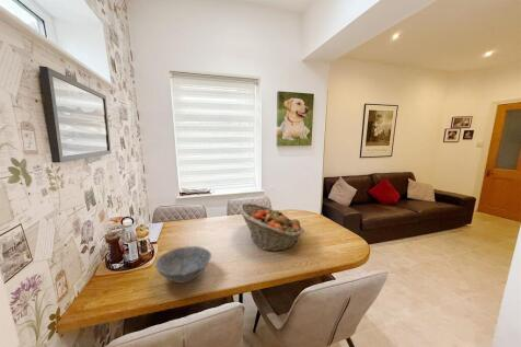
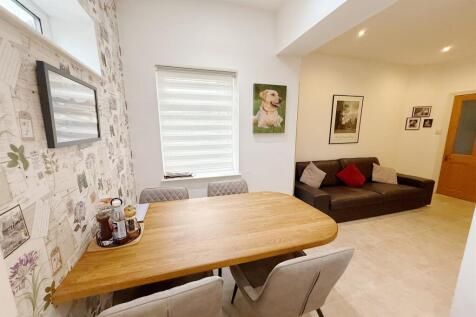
- fruit basket [238,203,305,252]
- bowl [154,245,212,284]
